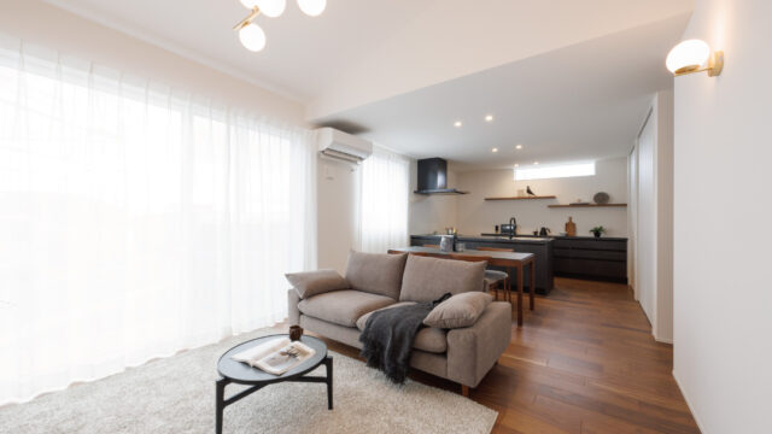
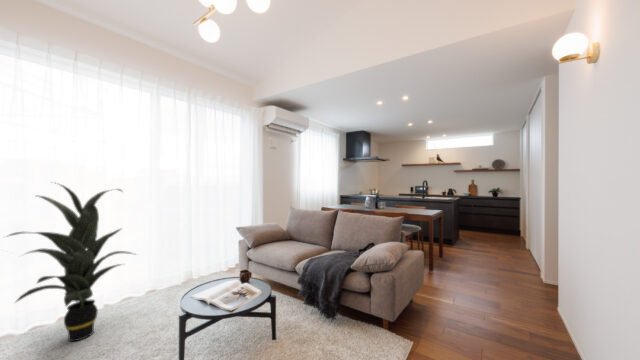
+ indoor plant [4,181,138,343]
